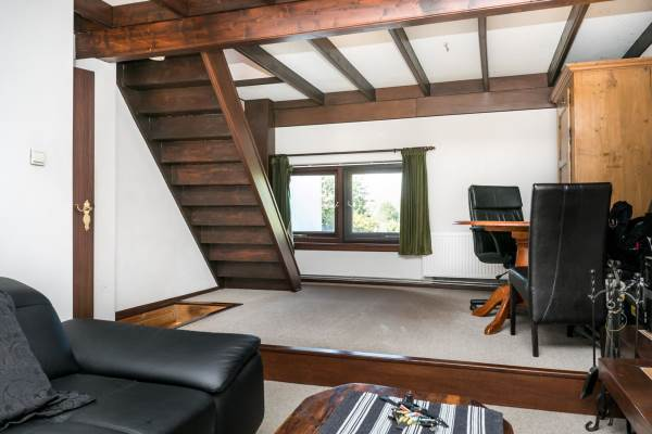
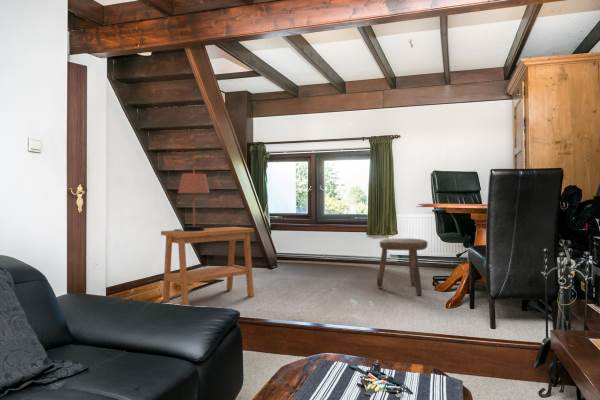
+ stool [376,238,429,296]
+ table lamp [173,168,211,231]
+ side table [160,226,255,306]
